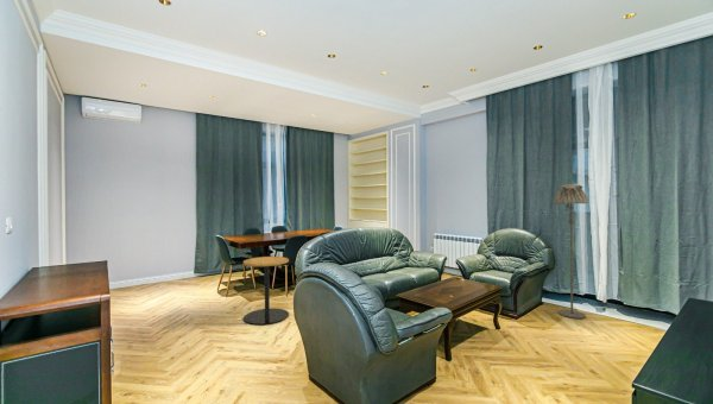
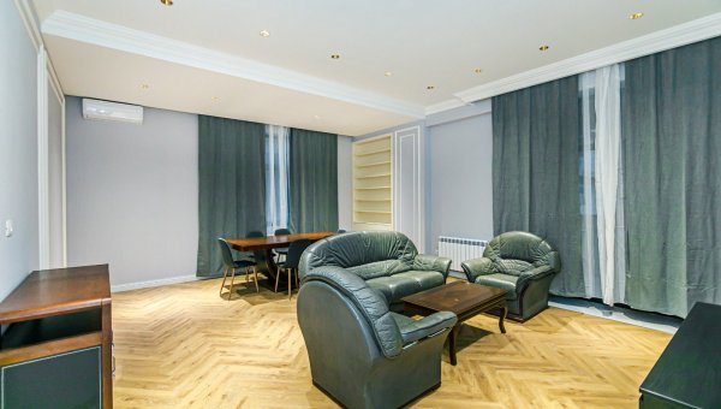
- side table [242,255,290,326]
- floor lamp [553,183,589,320]
